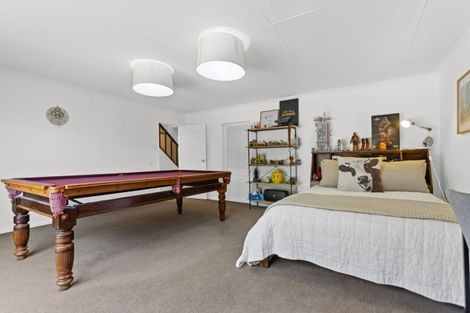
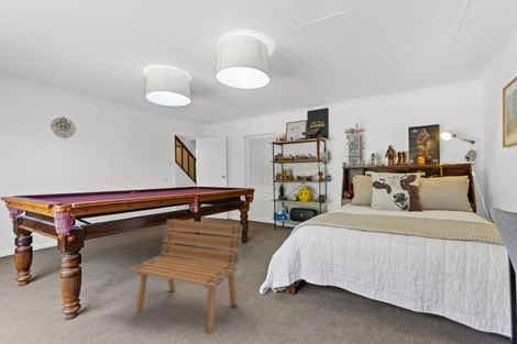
+ bench [129,218,244,335]
